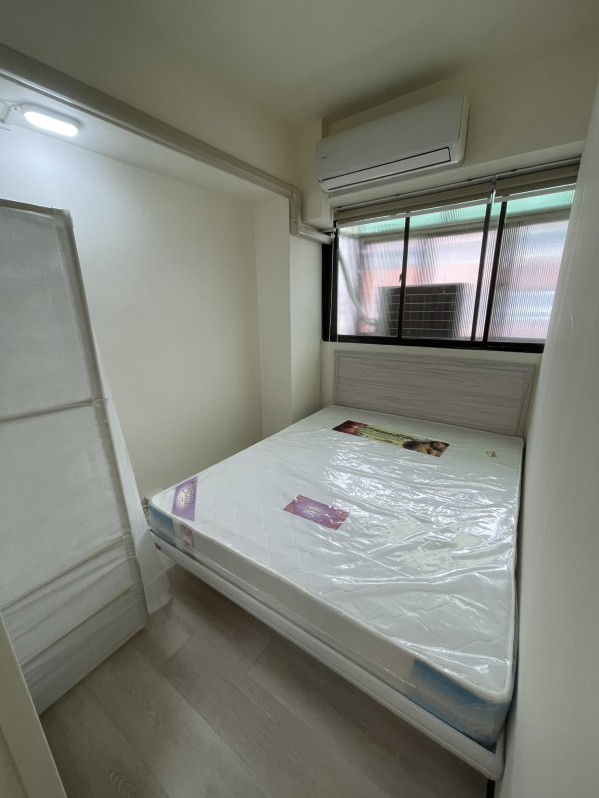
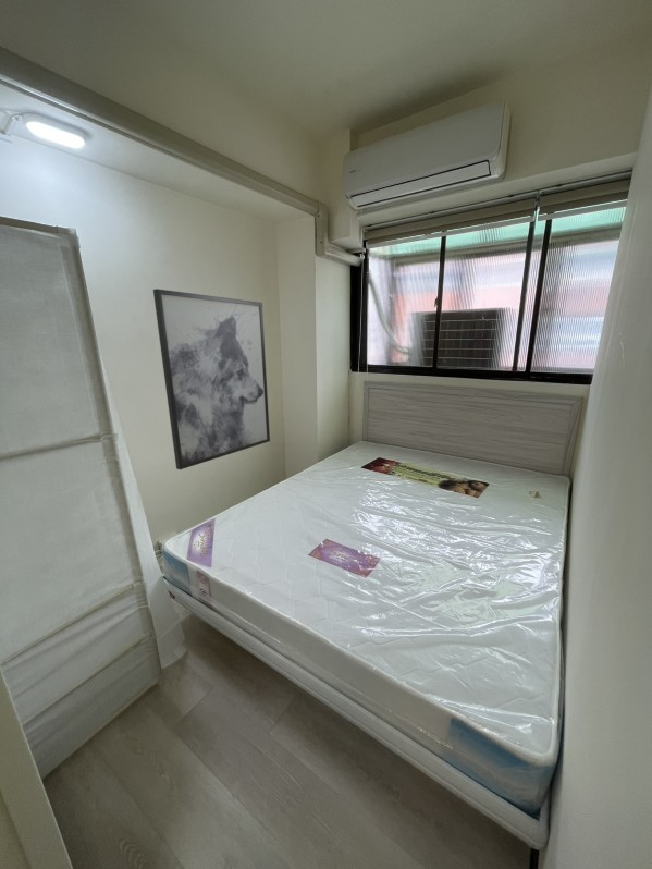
+ wall art [152,287,271,470]
